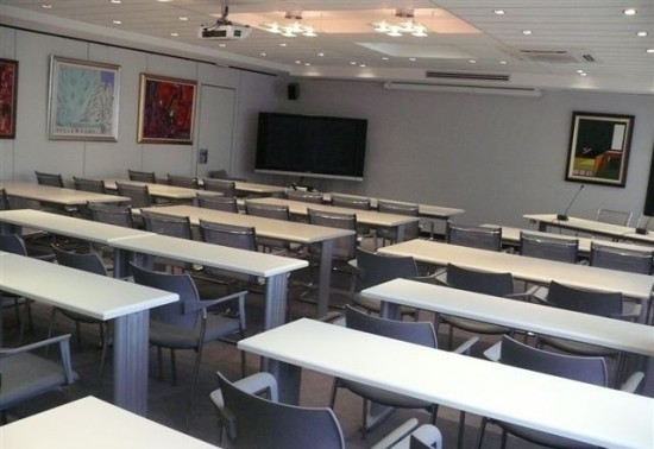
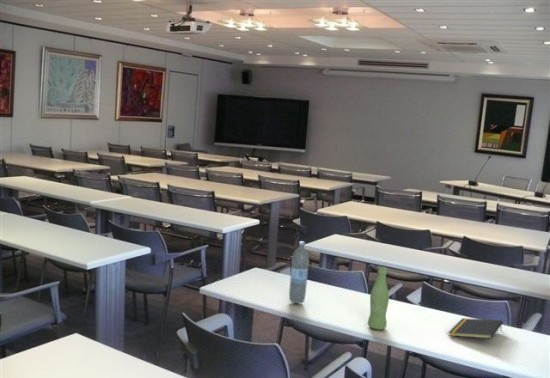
+ water bottle [288,240,310,305]
+ notepad [447,317,504,340]
+ bottle [367,266,390,330]
